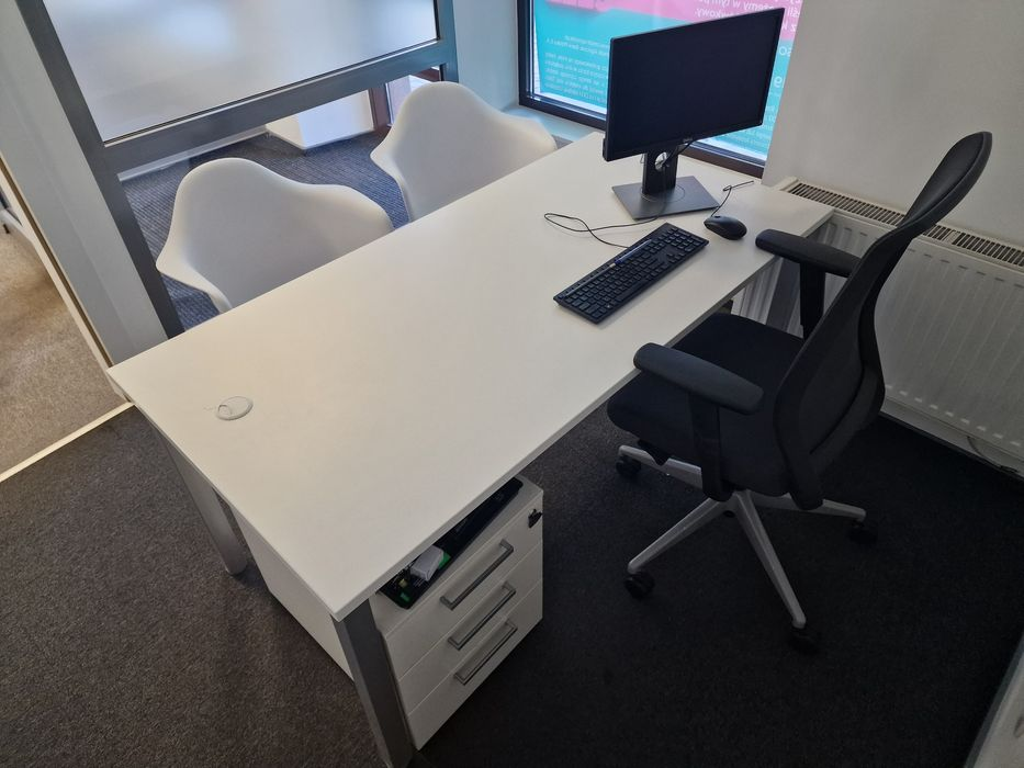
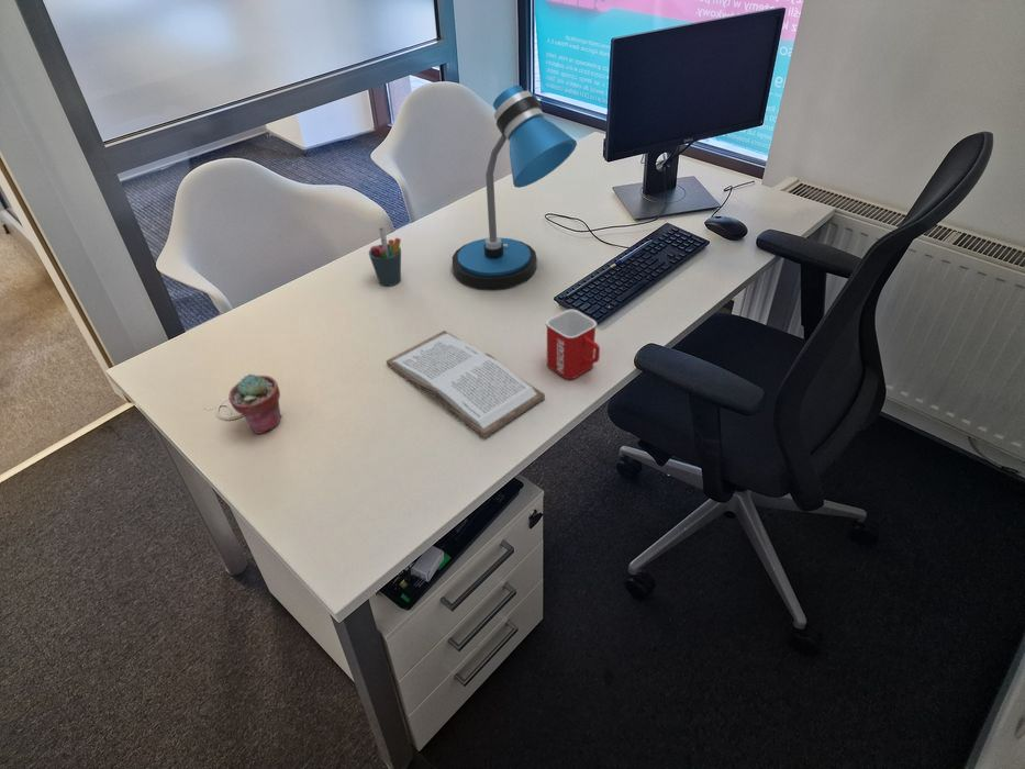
+ potted succulent [227,374,282,435]
+ pen holder [368,226,402,287]
+ mug [545,309,601,380]
+ desk lamp [452,85,578,290]
+ book [386,330,546,438]
